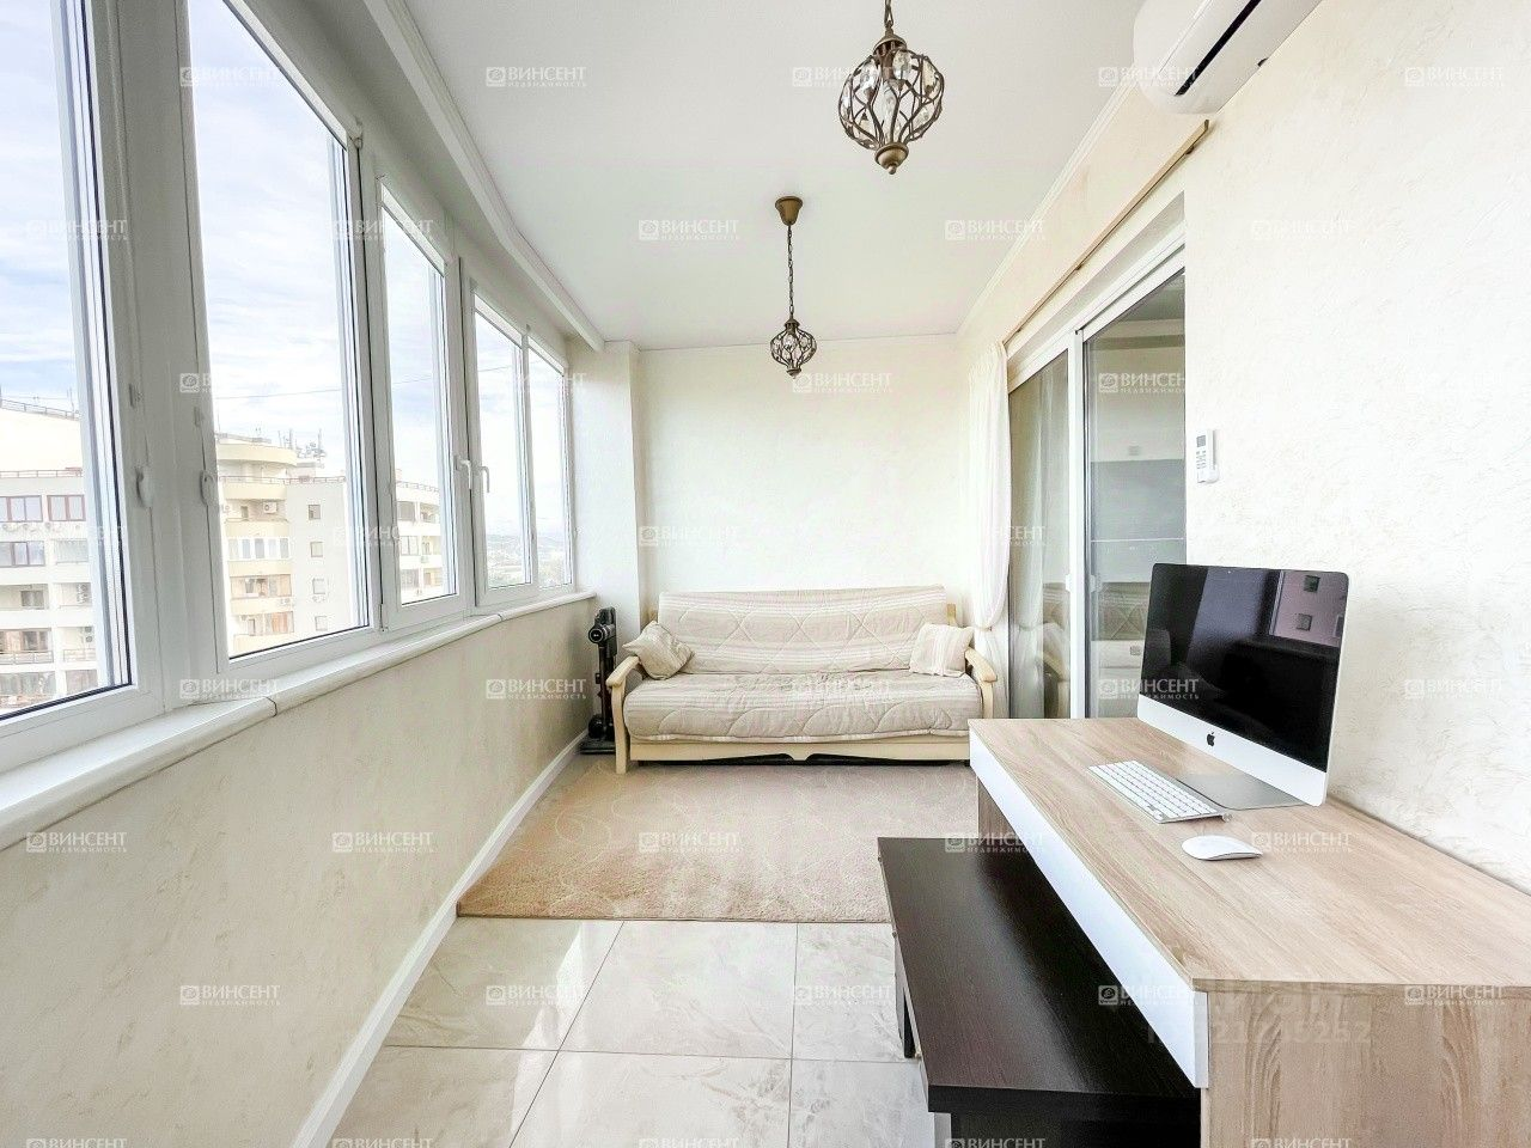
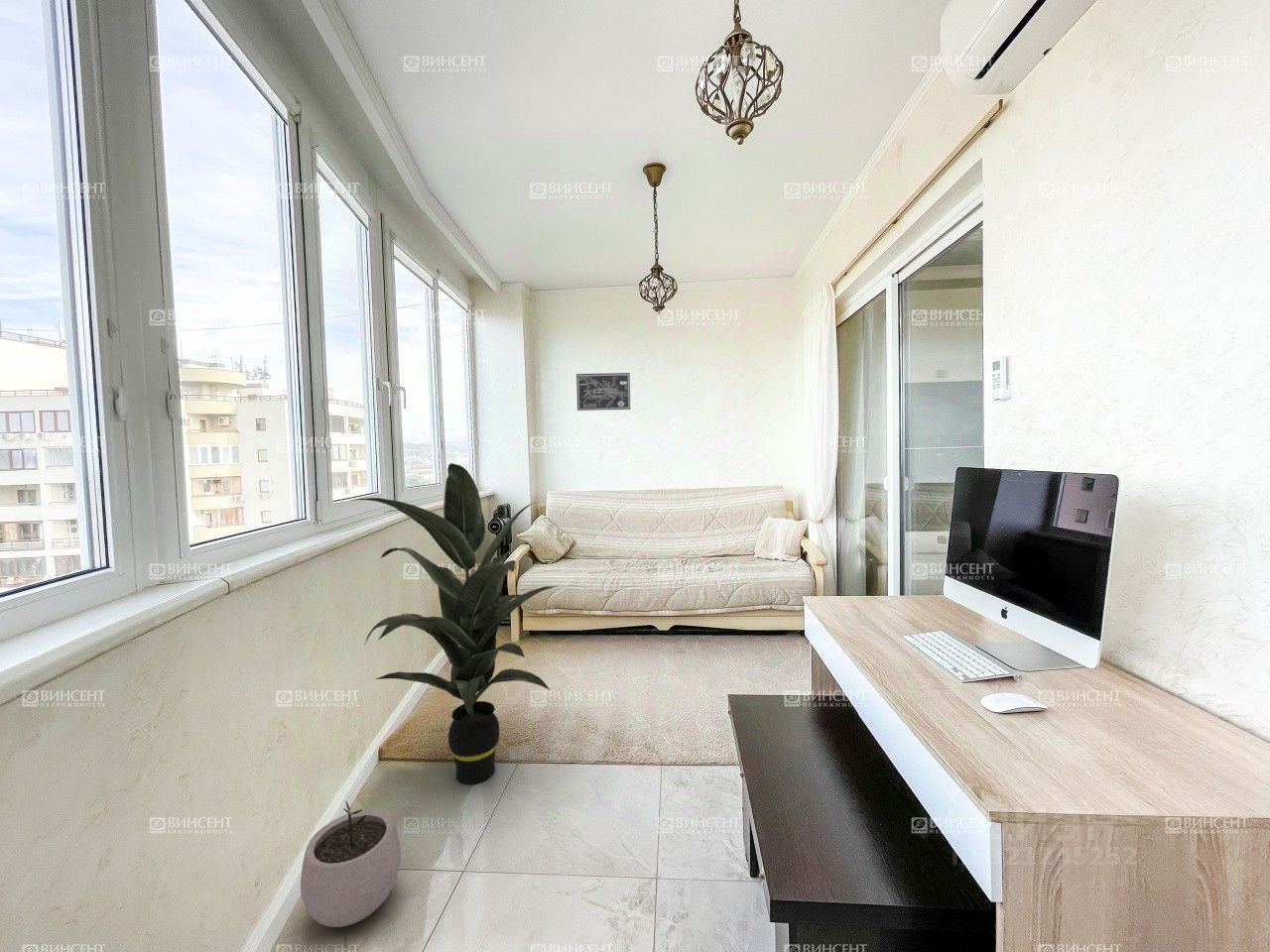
+ indoor plant [350,462,559,785]
+ wall art [575,372,631,412]
+ plant pot [300,800,402,928]
